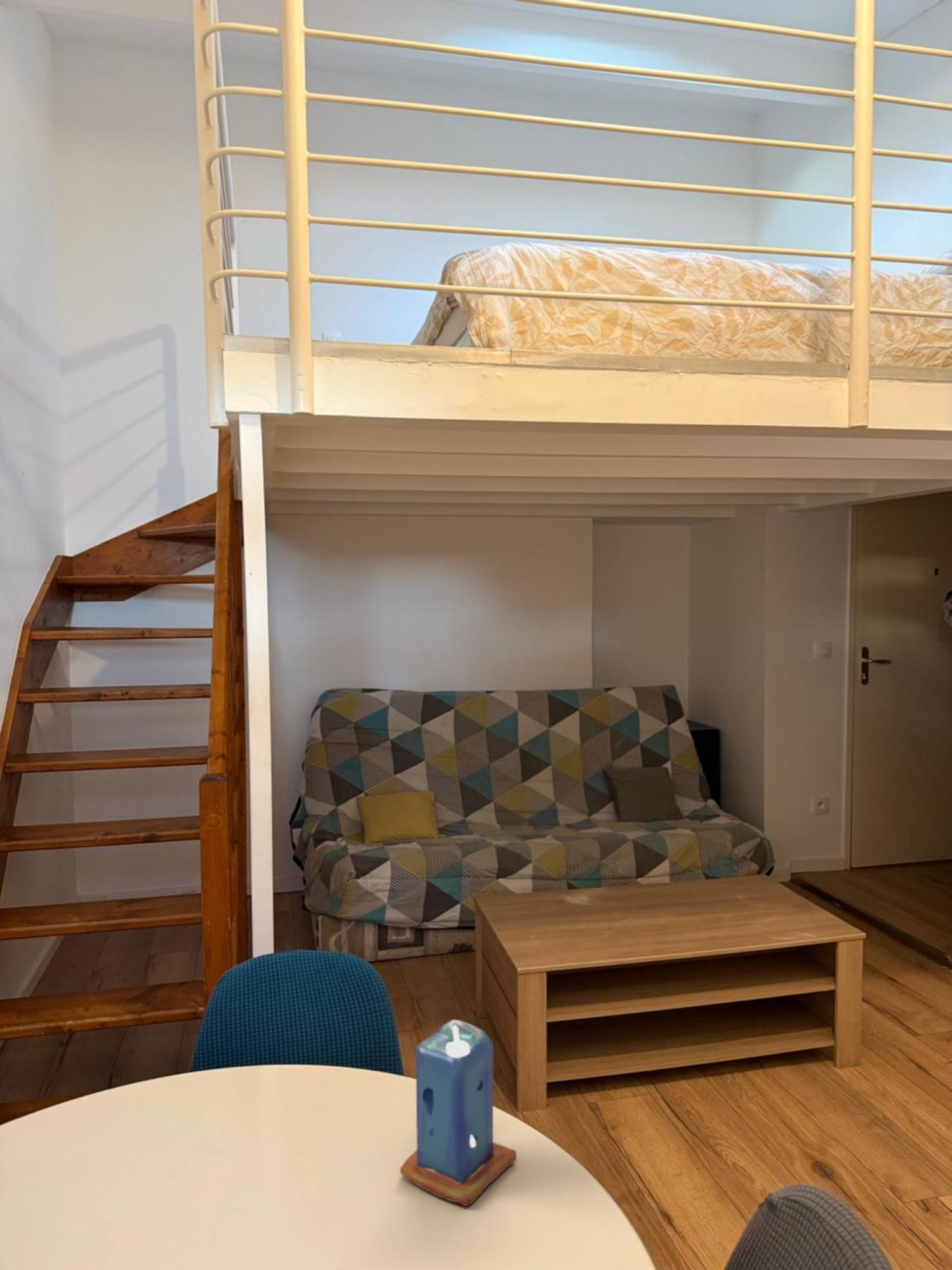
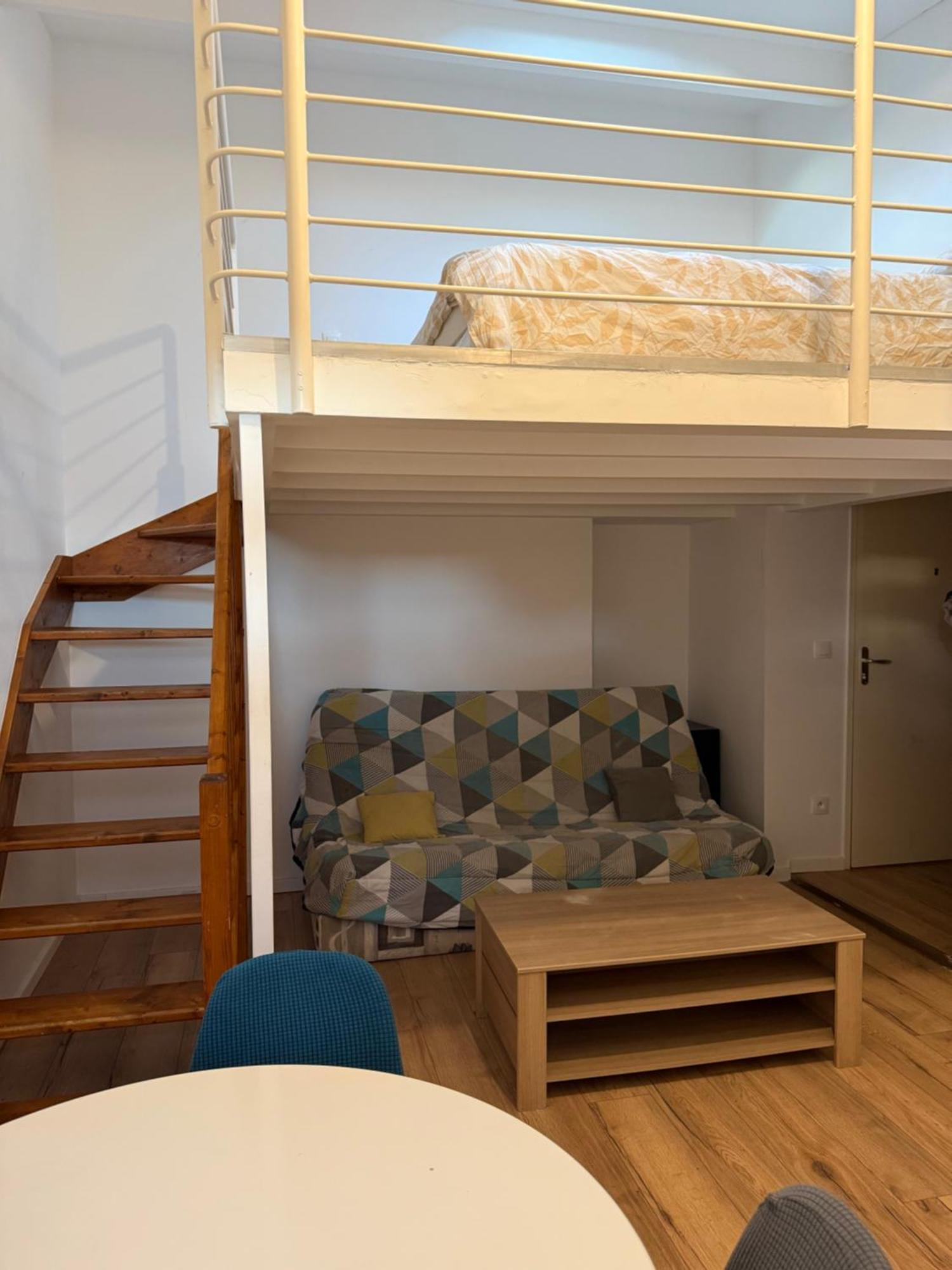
- candle [400,1019,517,1207]
